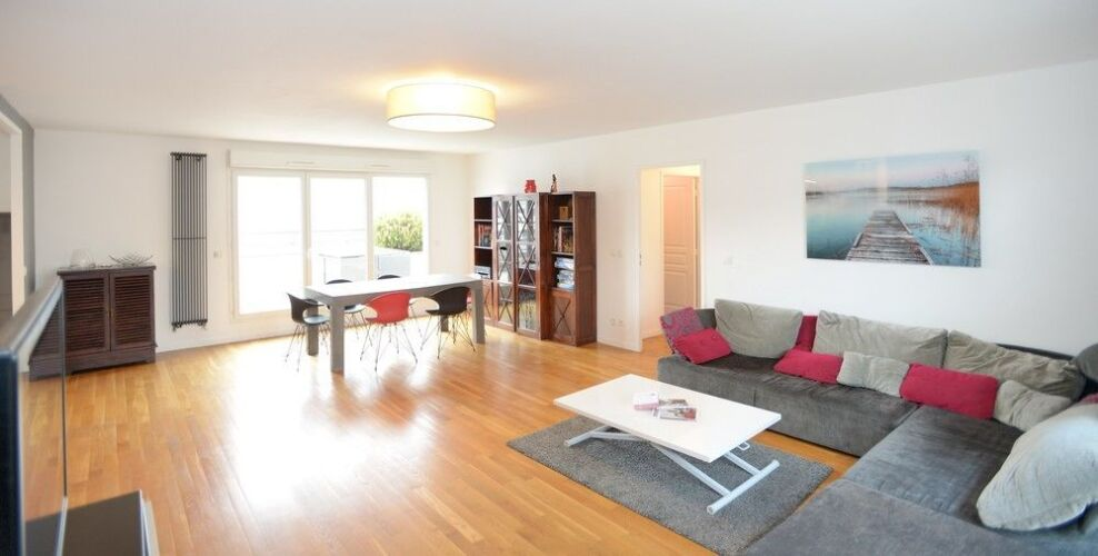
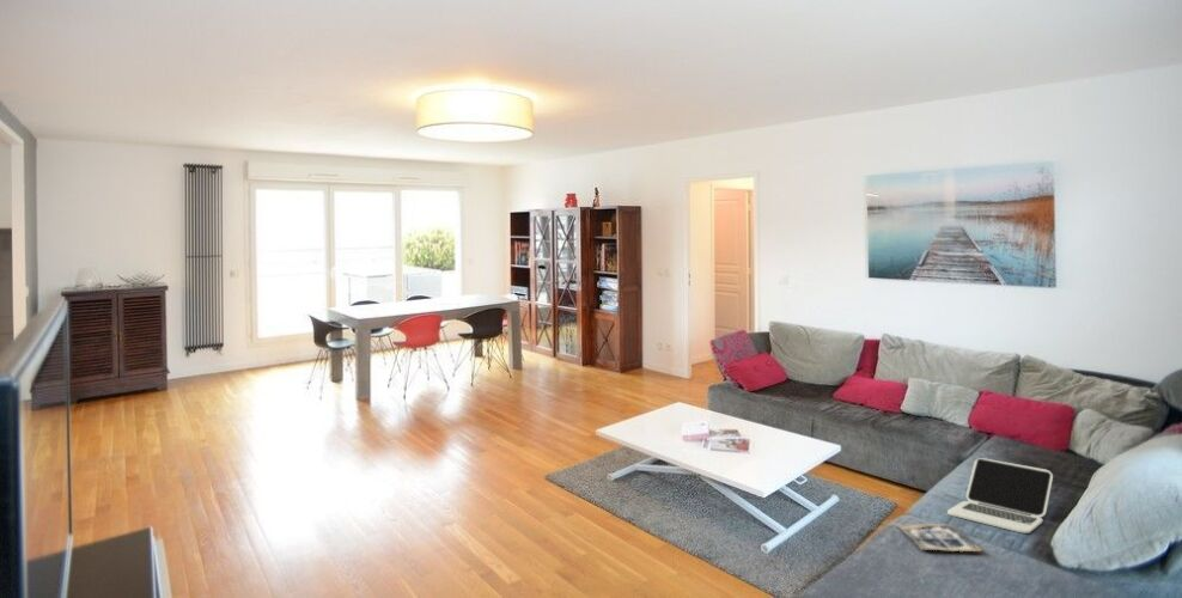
+ magazine [894,523,983,553]
+ laptop [946,457,1054,535]
